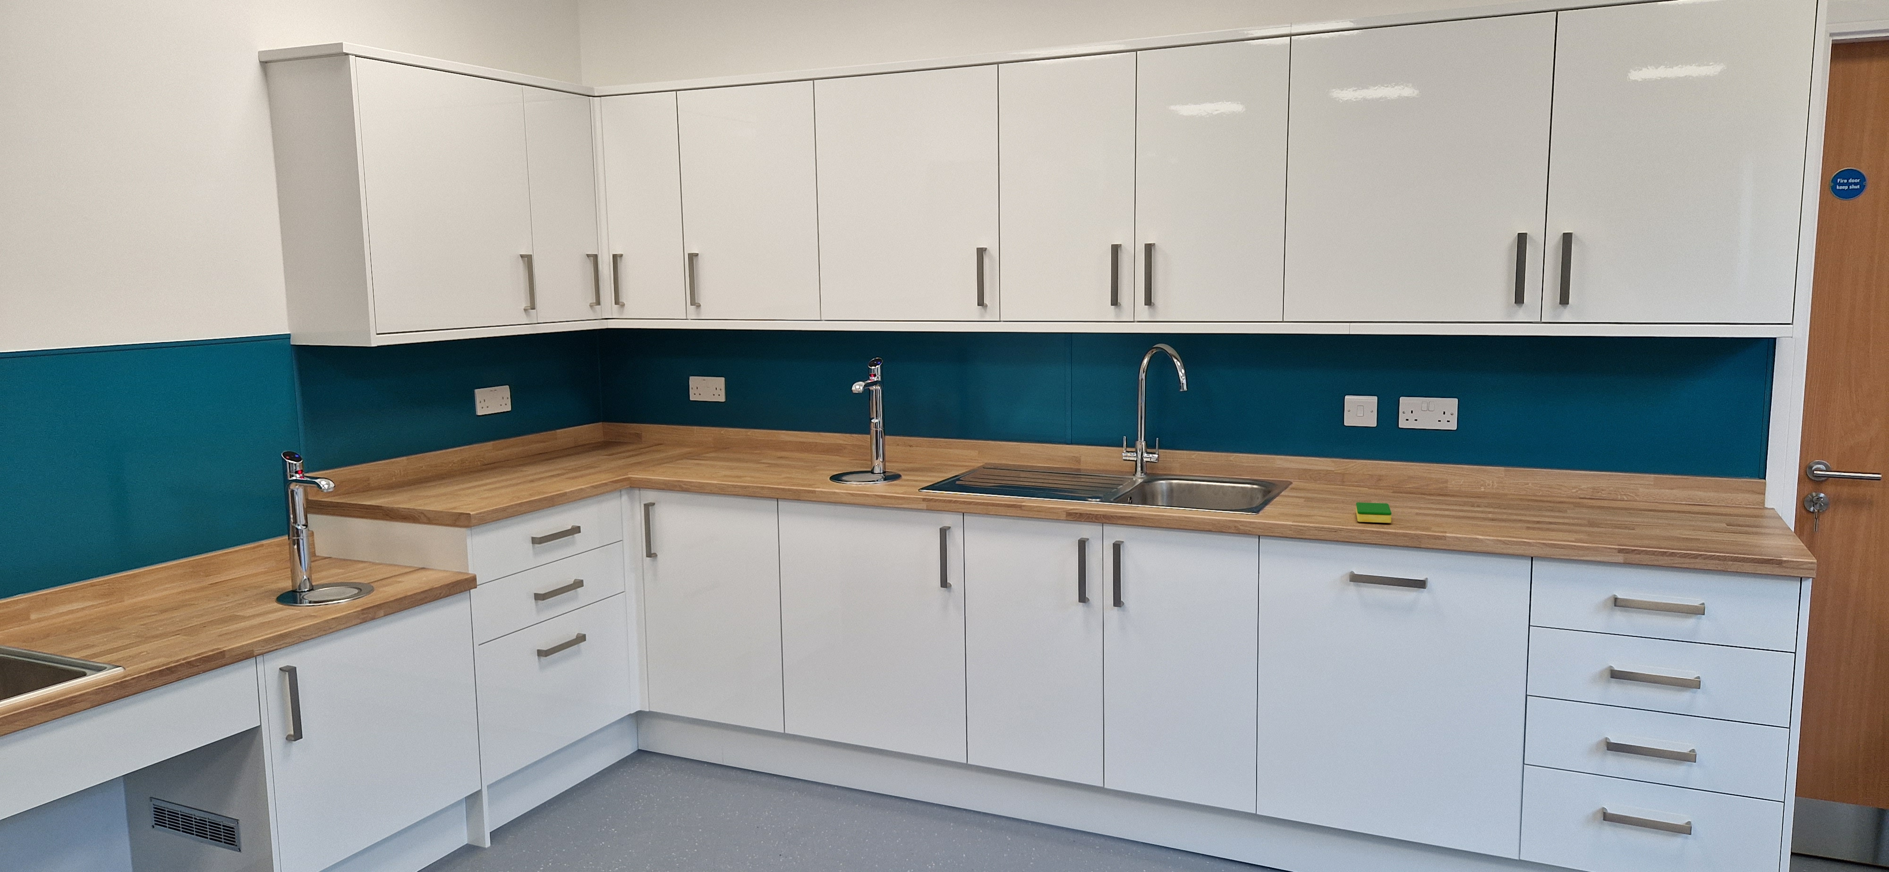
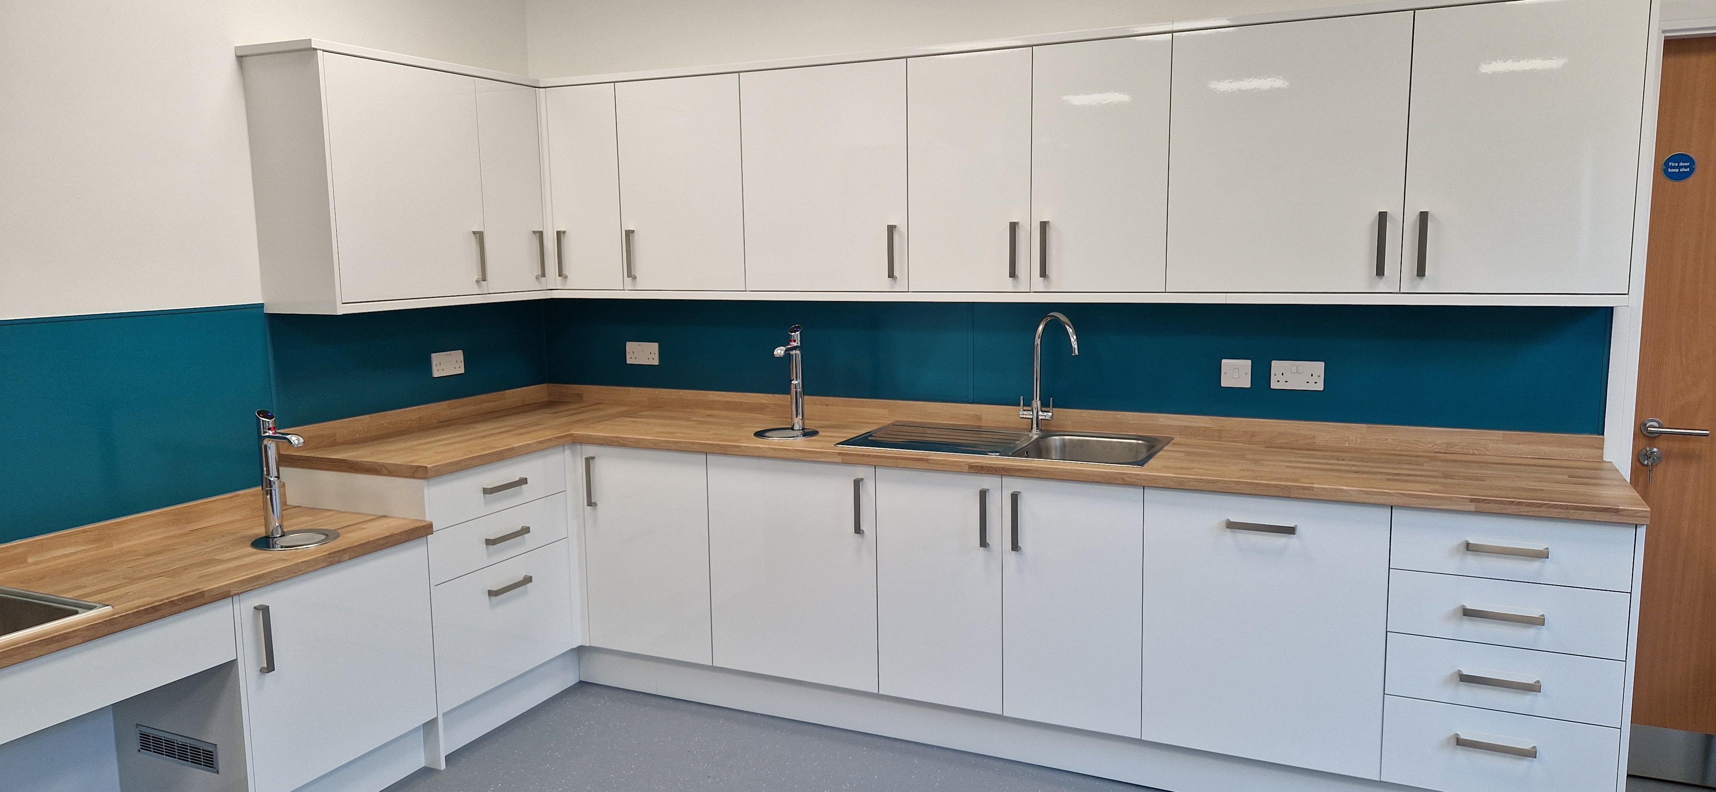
- dish sponge [1355,502,1391,523]
